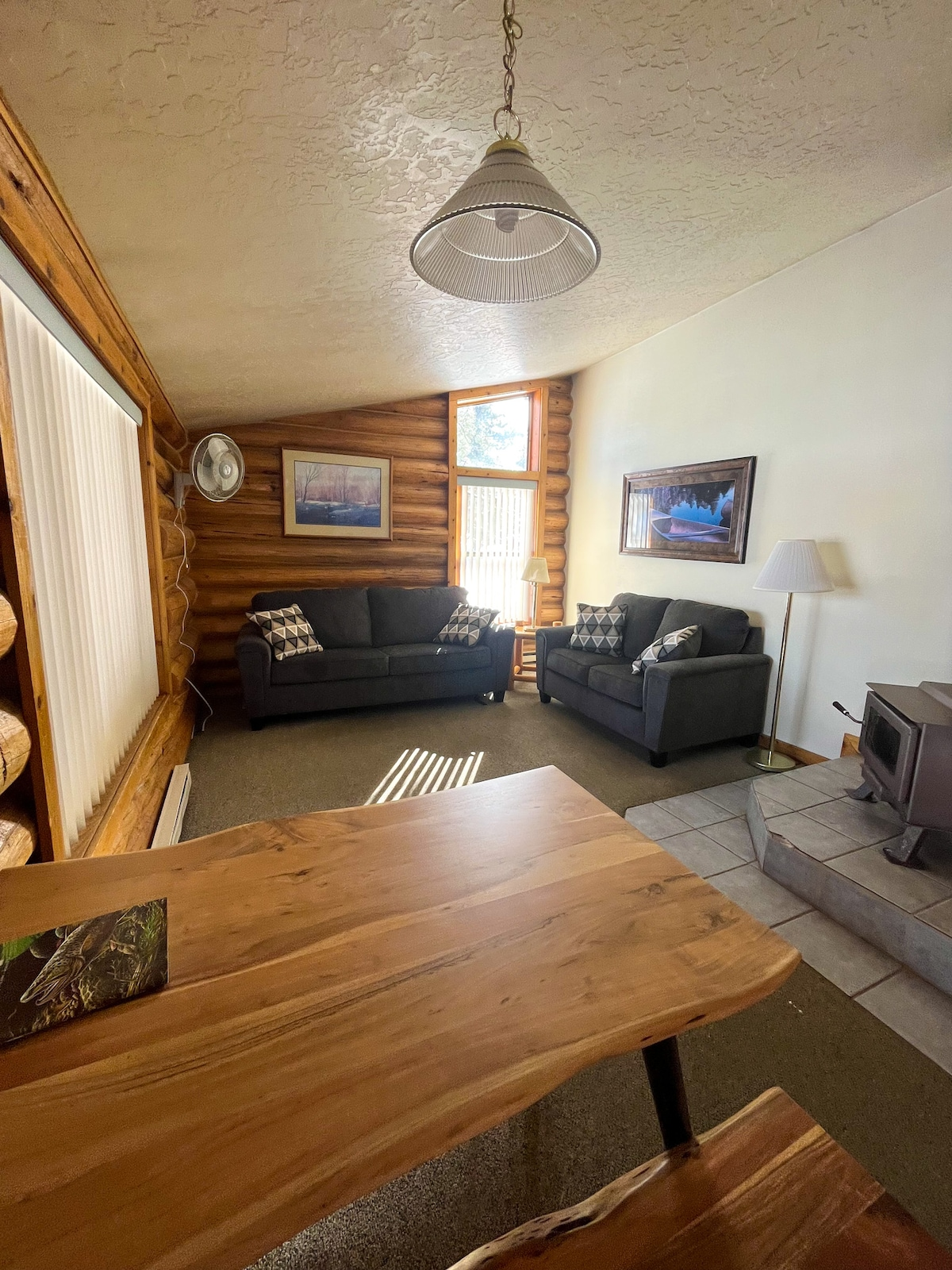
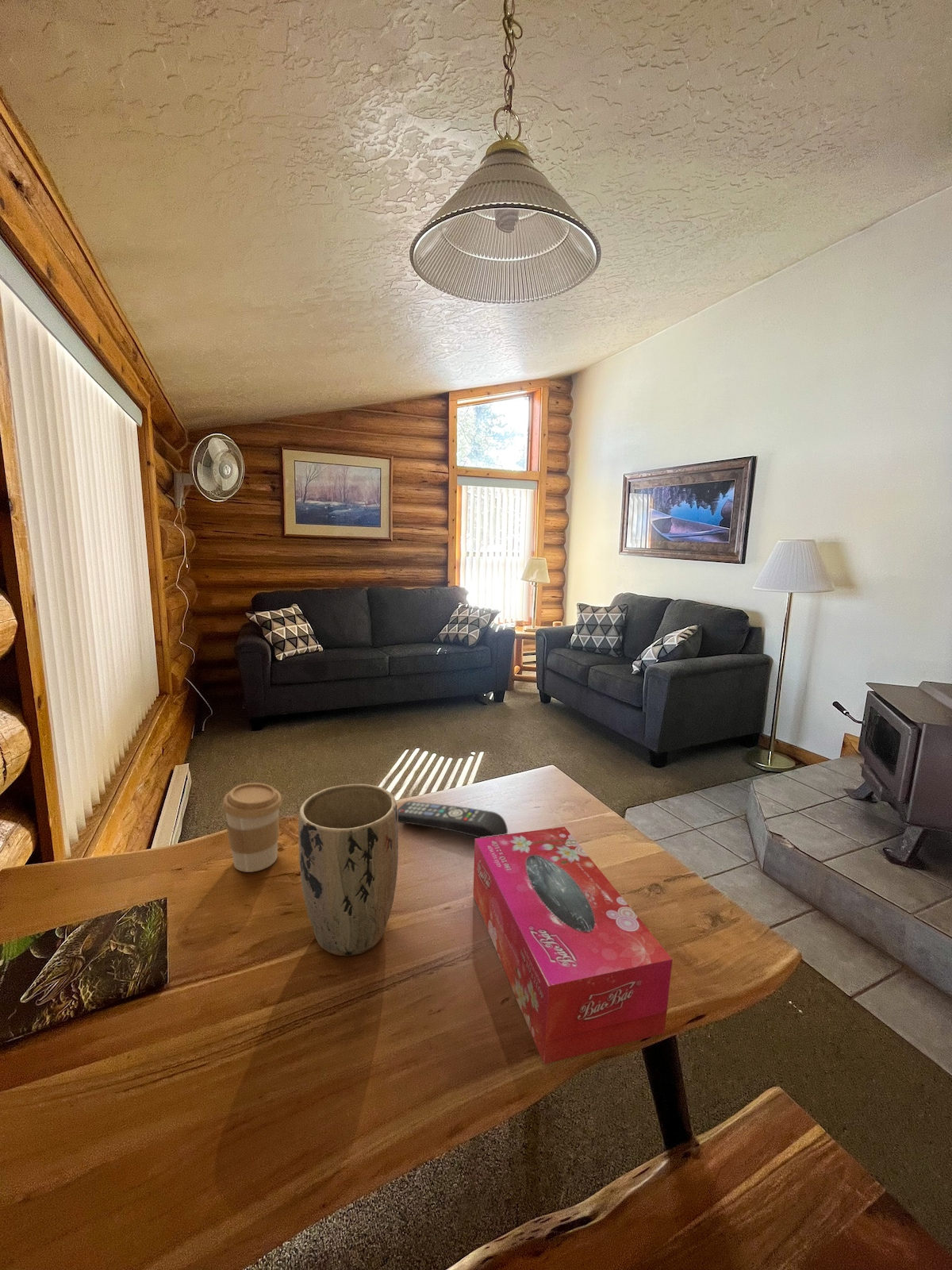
+ plant pot [298,783,399,956]
+ coffee cup [221,782,282,873]
+ tissue box [473,826,673,1065]
+ remote control [397,801,509,838]
